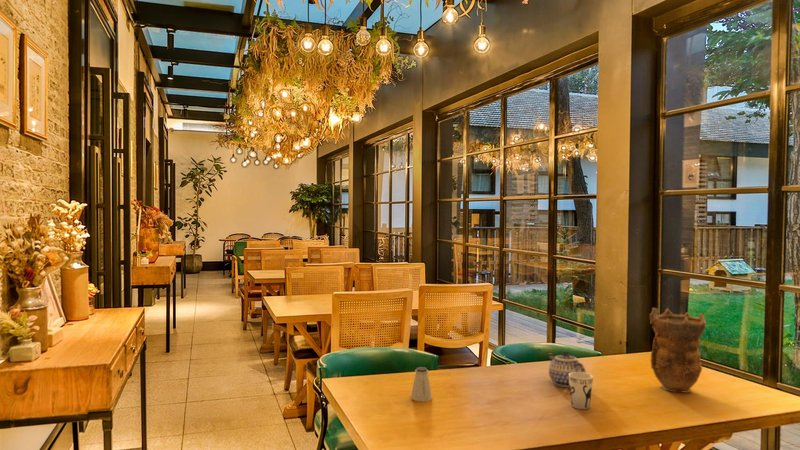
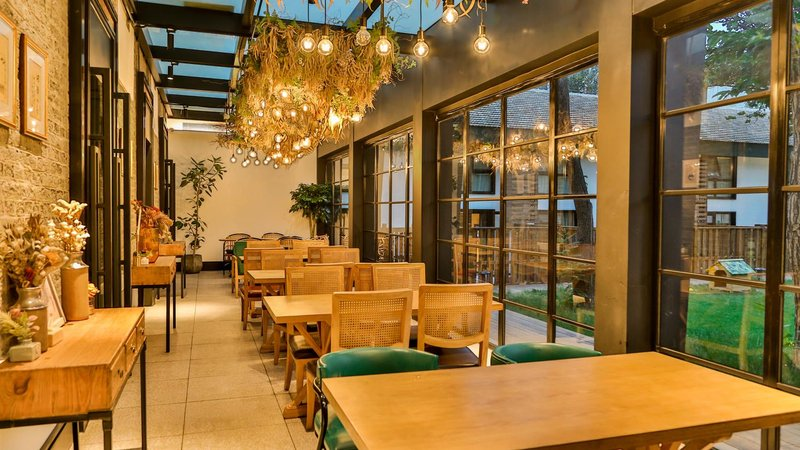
- teapot [547,351,587,388]
- saltshaker [410,366,433,402]
- cup [569,372,594,410]
- vase [648,307,707,394]
